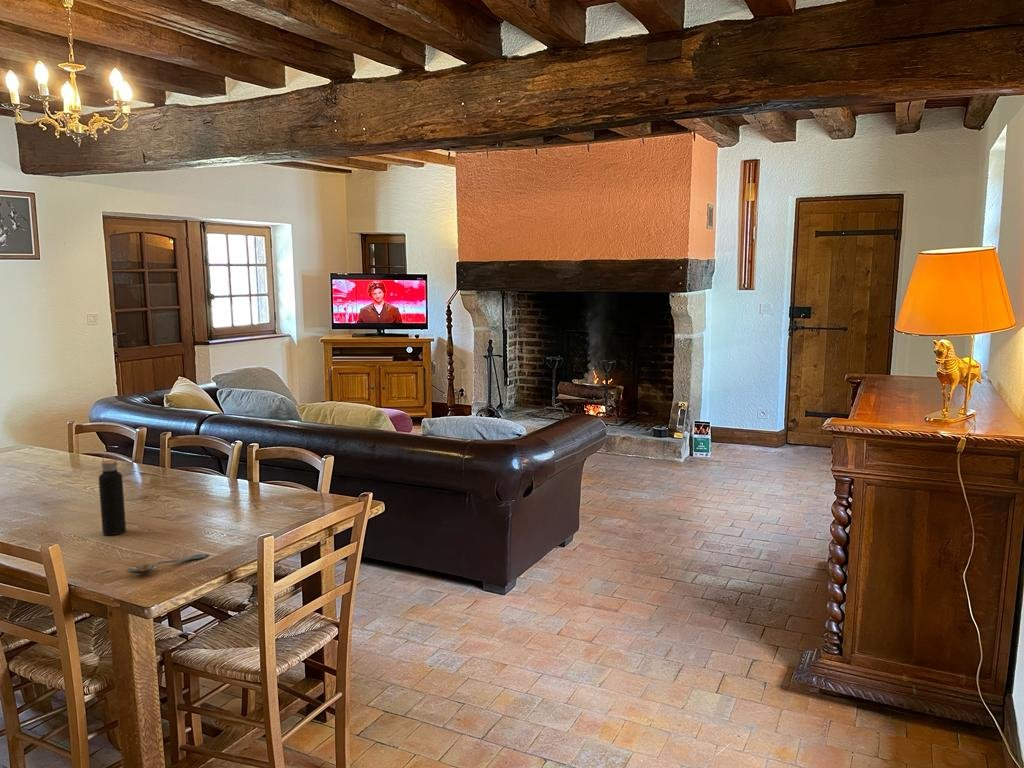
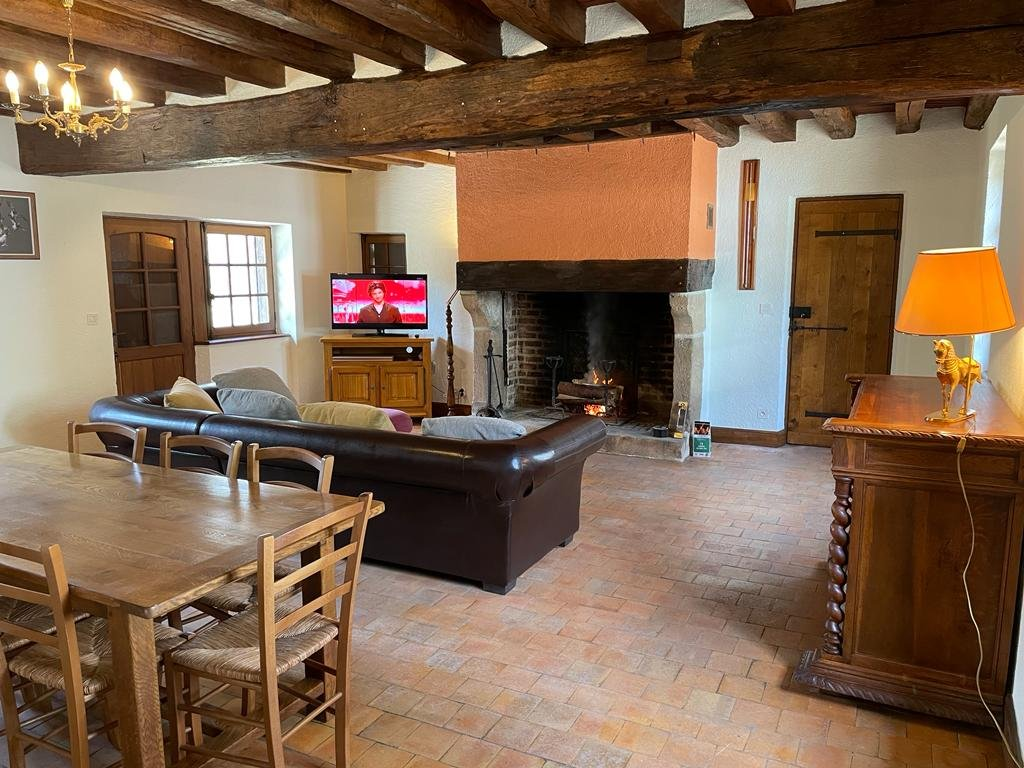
- spoon [126,553,210,574]
- water bottle [98,453,127,536]
